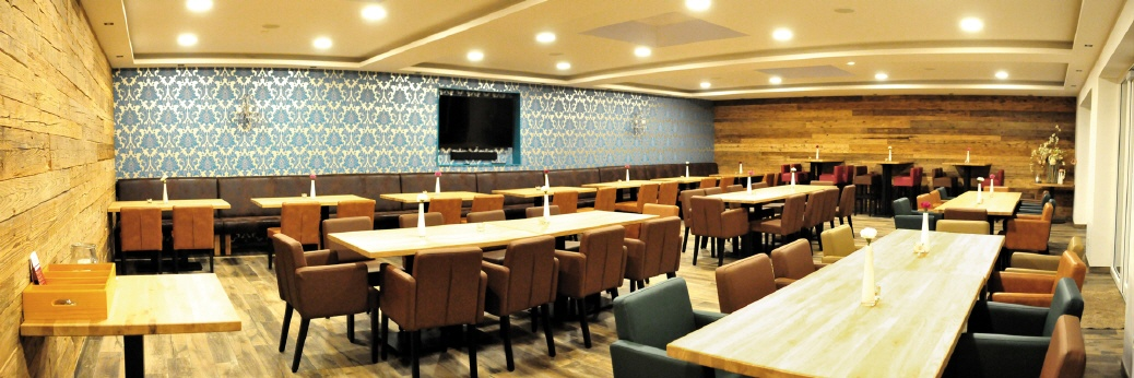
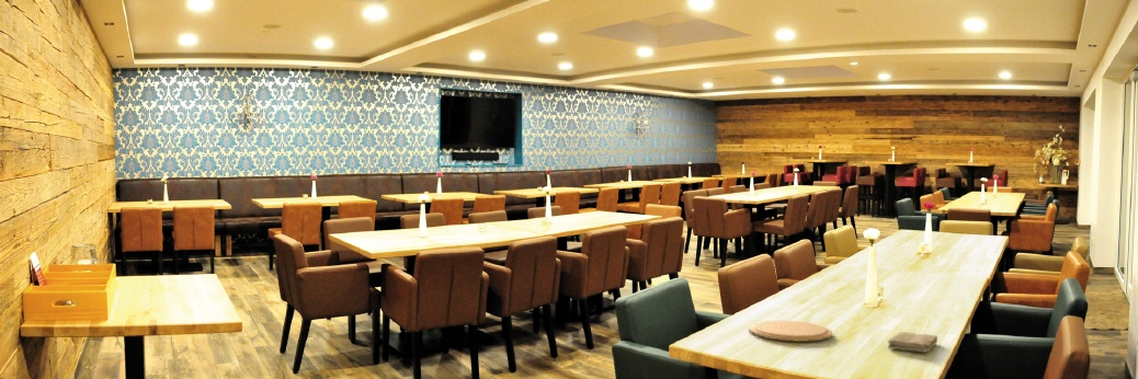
+ plate [748,320,833,343]
+ washcloth [887,331,938,354]
